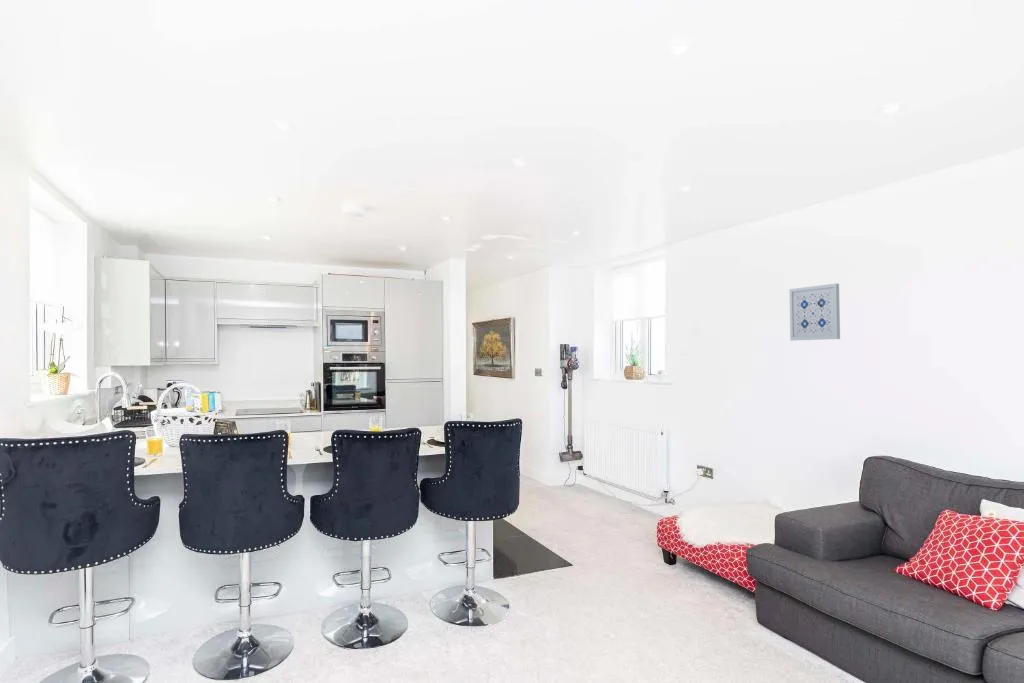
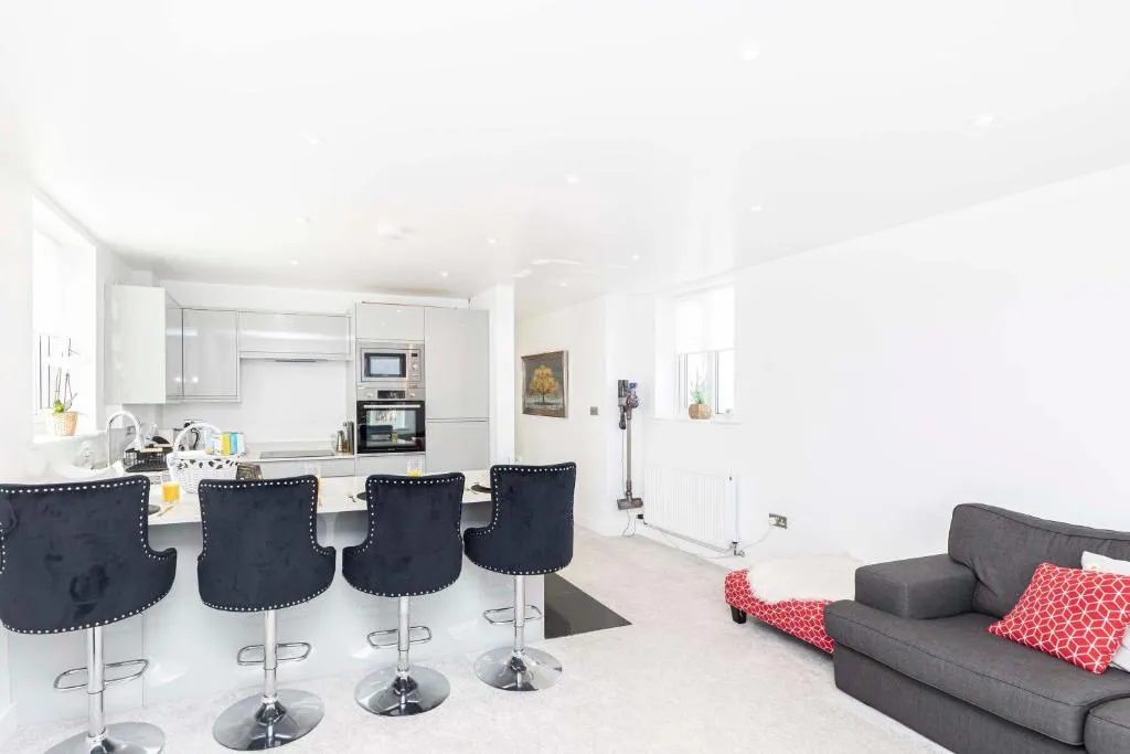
- wall art [788,283,841,341]
